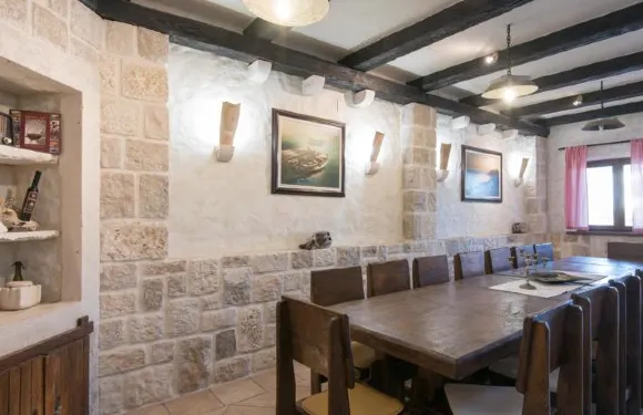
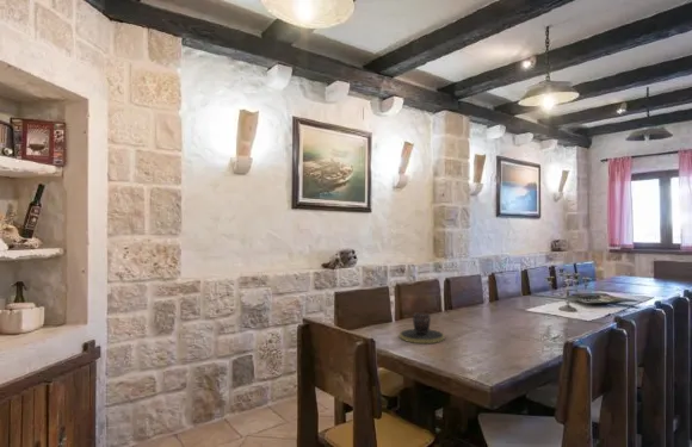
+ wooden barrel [398,311,445,344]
